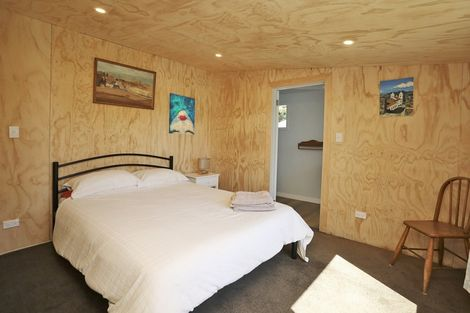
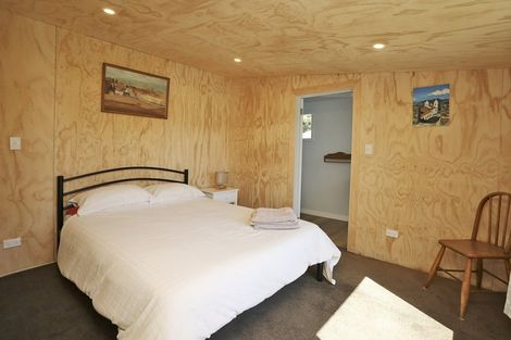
- wall art [168,92,196,136]
